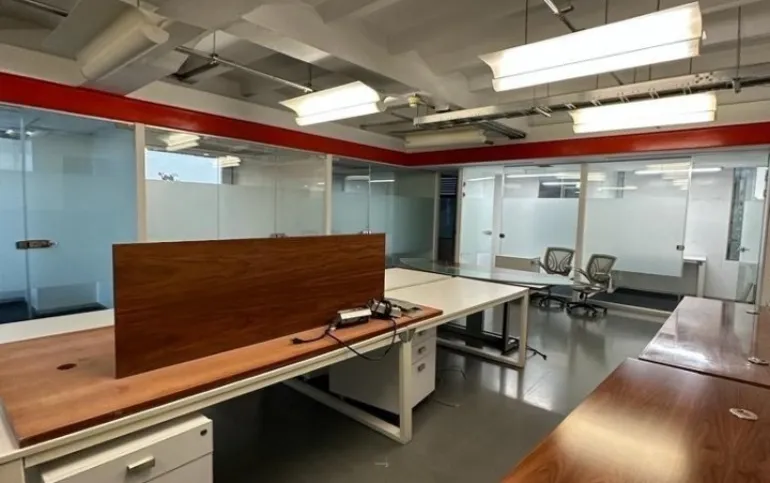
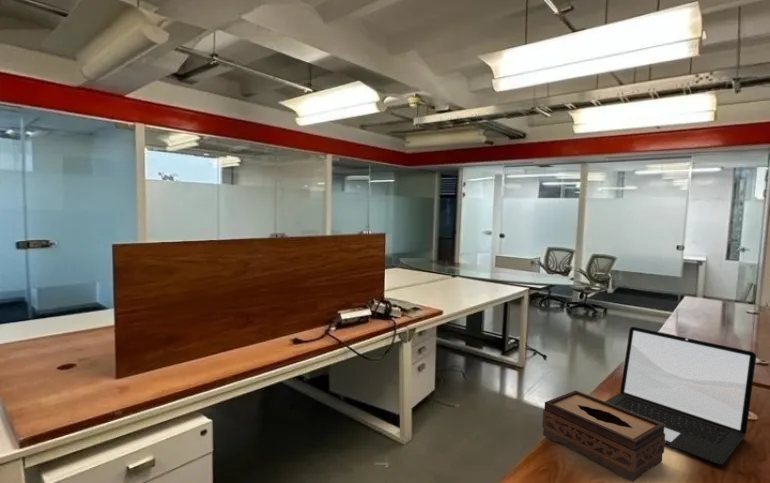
+ tissue box [541,390,666,482]
+ laptop [604,326,757,466]
